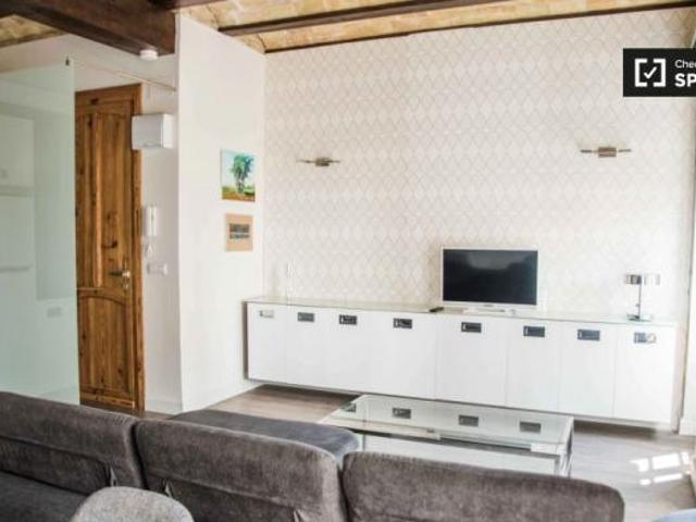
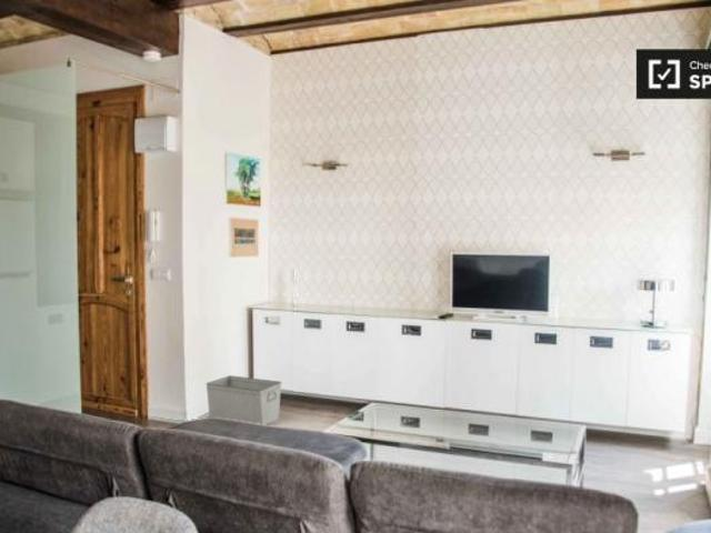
+ storage bin [204,374,282,425]
